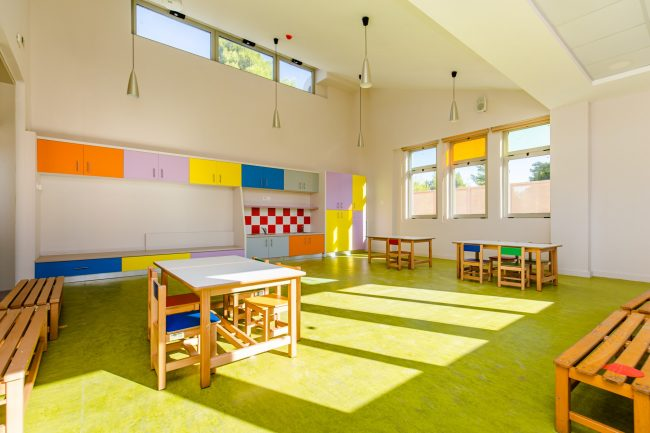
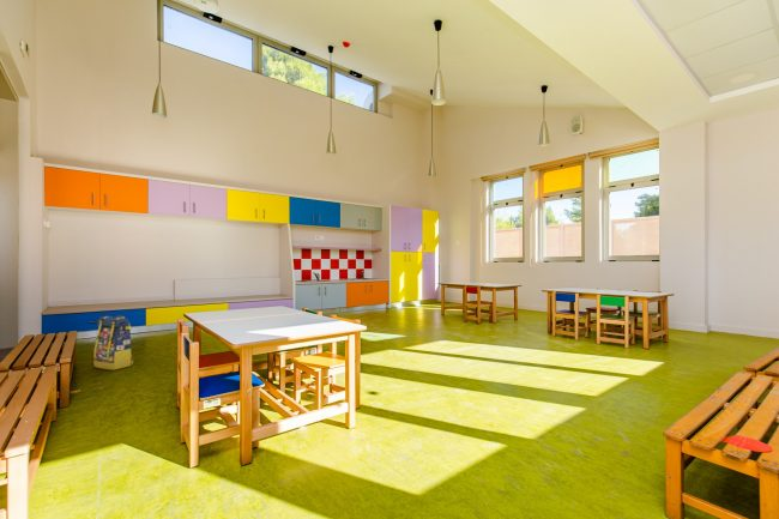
+ backpack [92,315,135,372]
